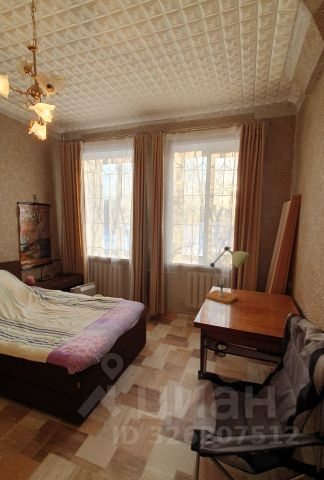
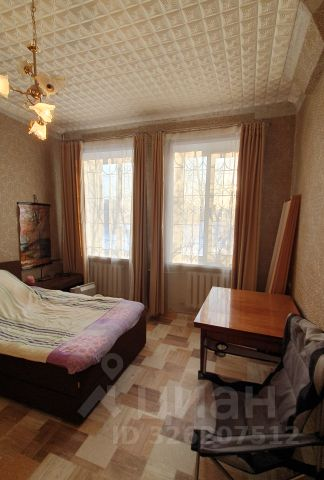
- desk lamp [205,246,250,305]
